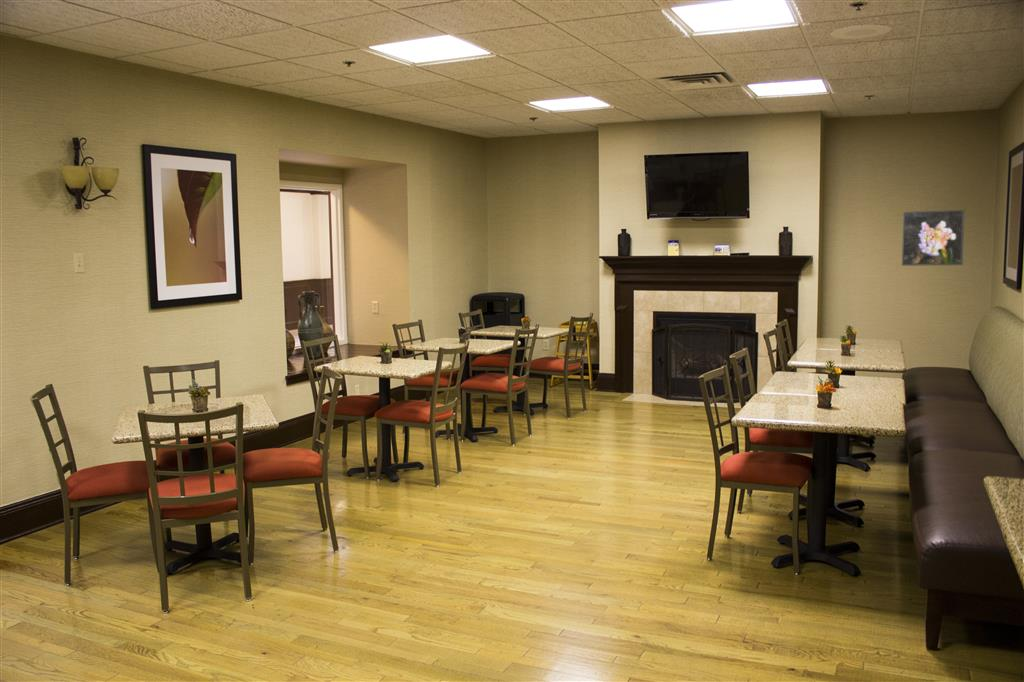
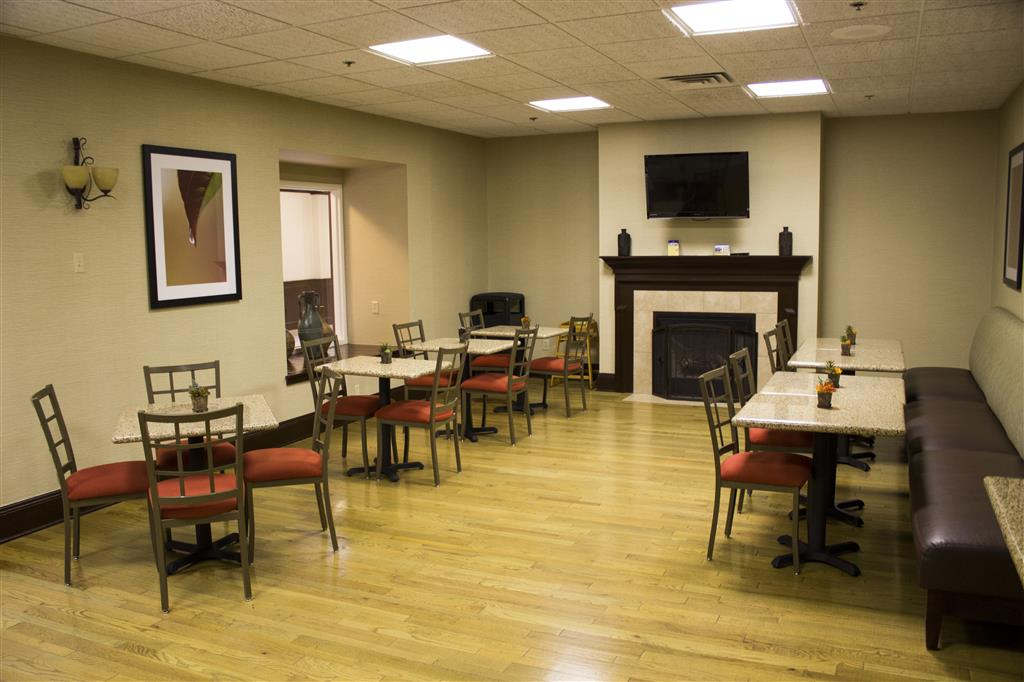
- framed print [901,209,965,267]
